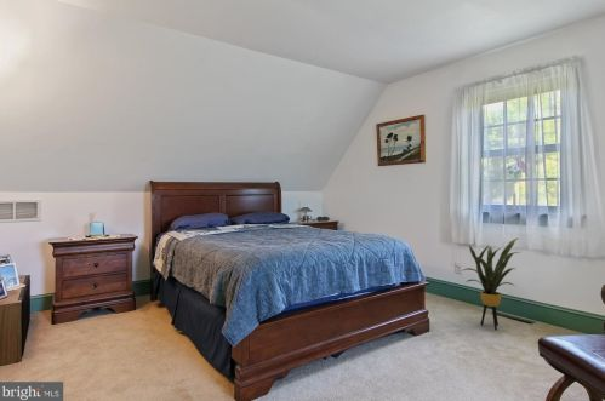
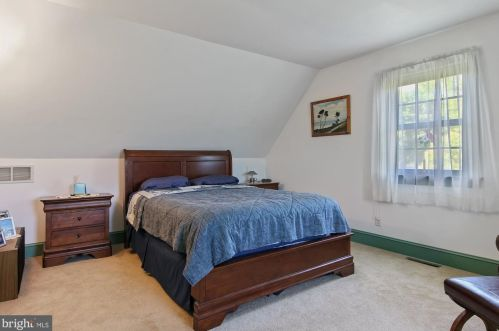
- house plant [461,237,520,331]
